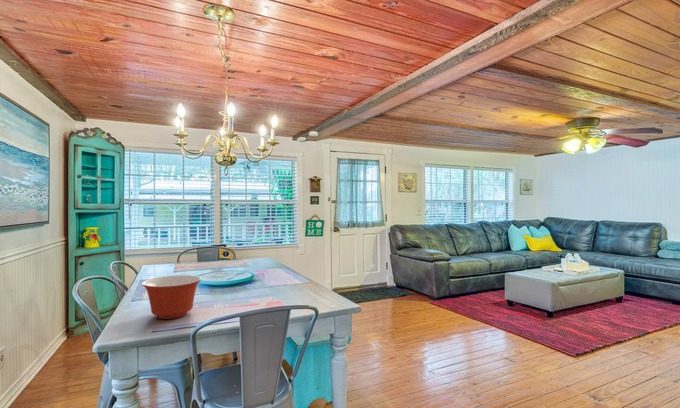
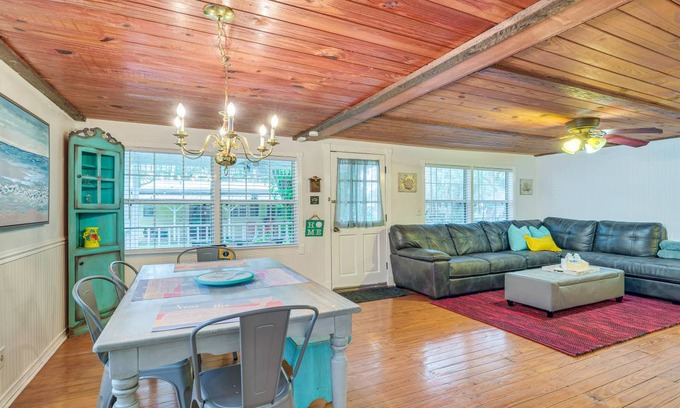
- mixing bowl [141,274,202,320]
